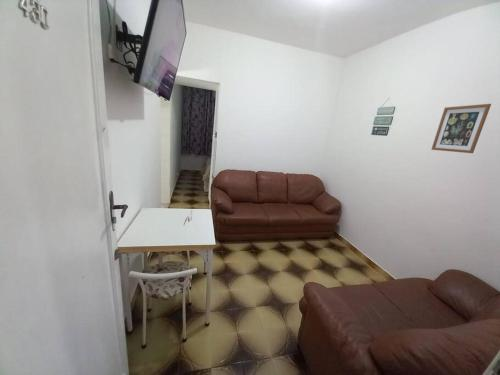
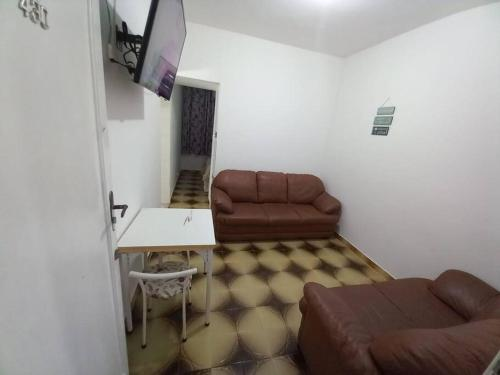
- wall art [431,103,492,154]
